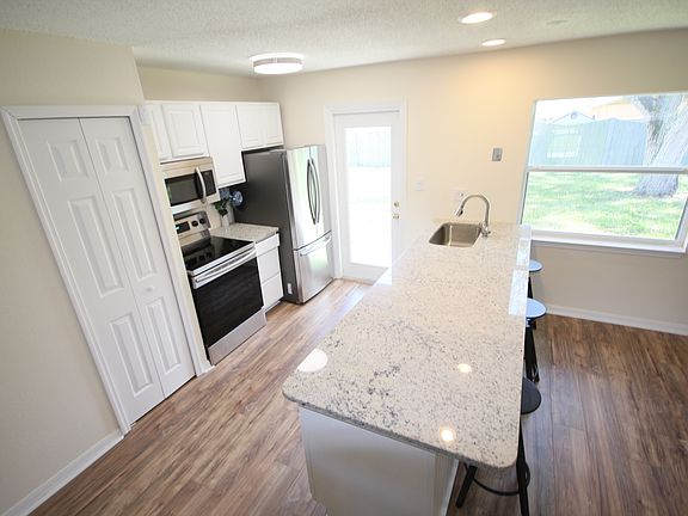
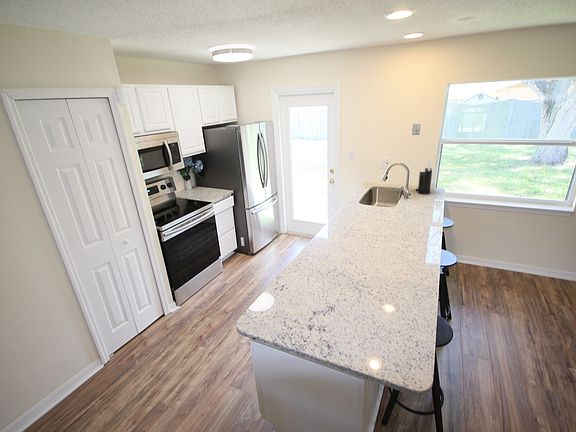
+ knife block [415,156,433,195]
